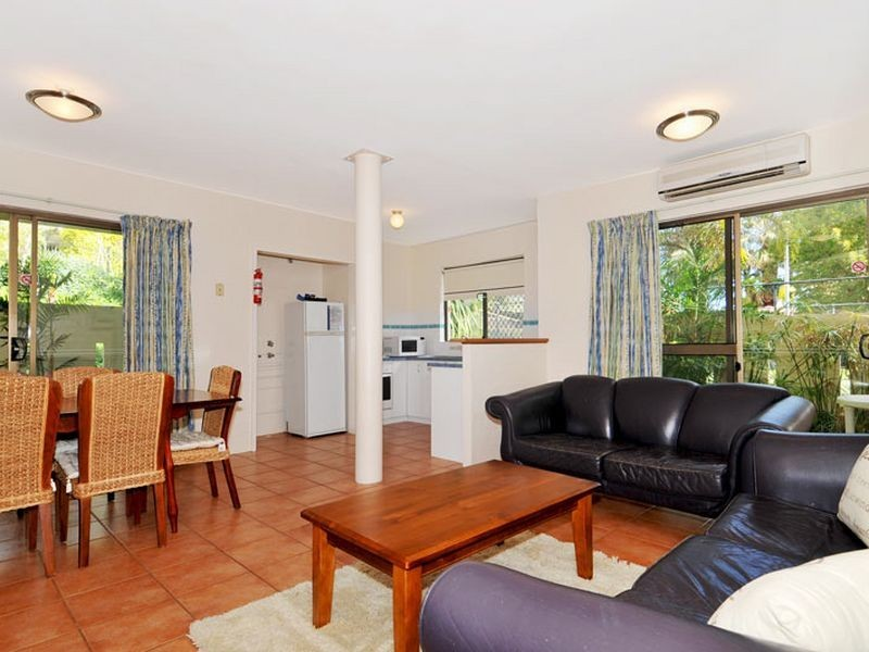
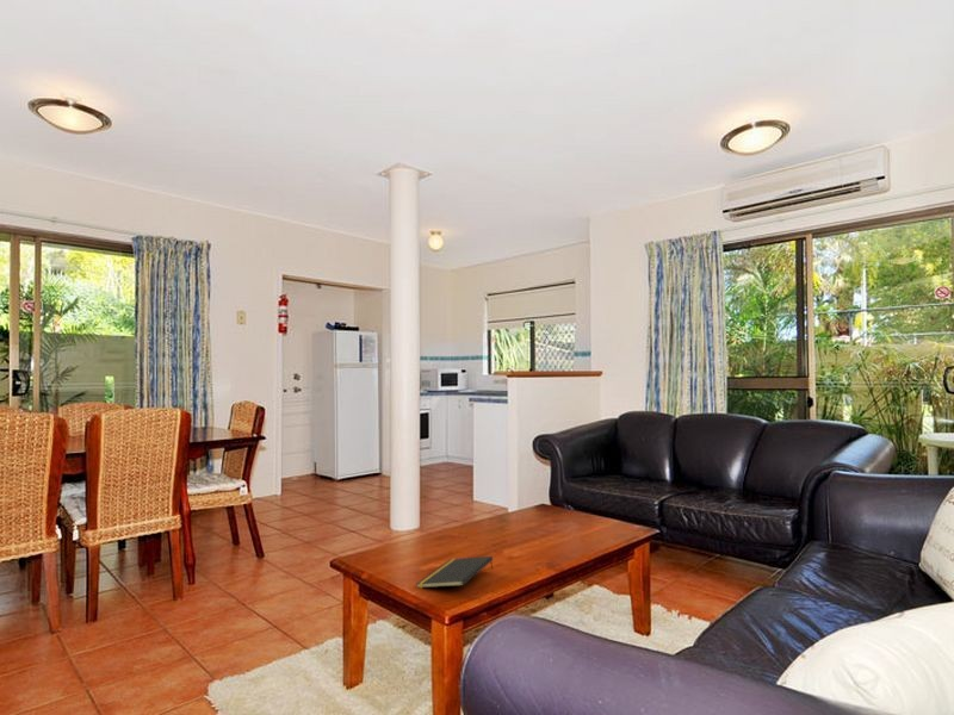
+ notepad [415,555,494,589]
